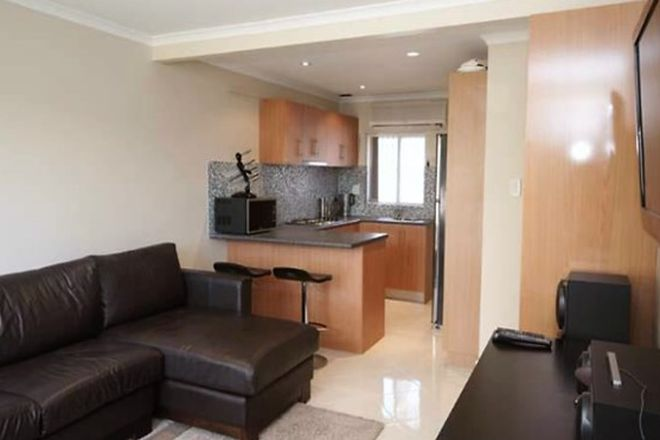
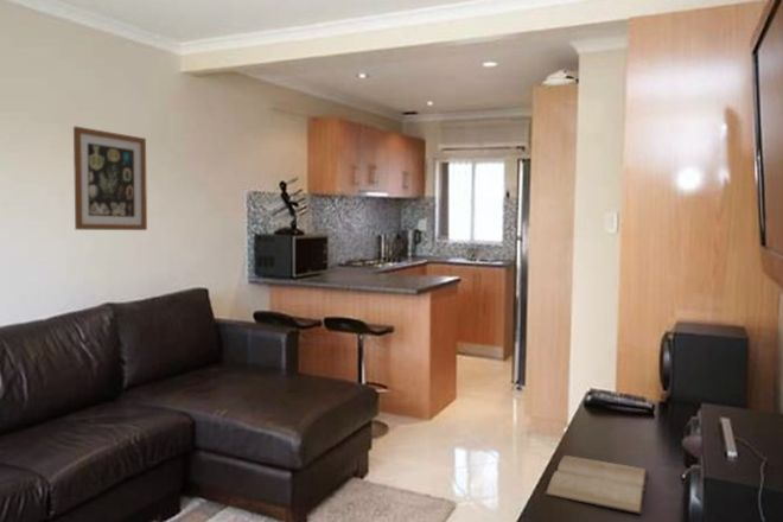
+ book [543,454,649,515]
+ wall art [72,126,148,231]
